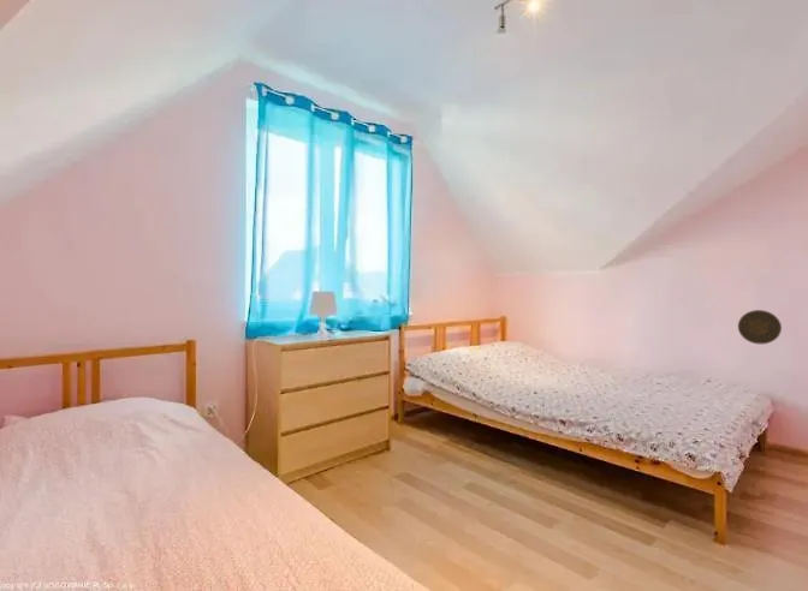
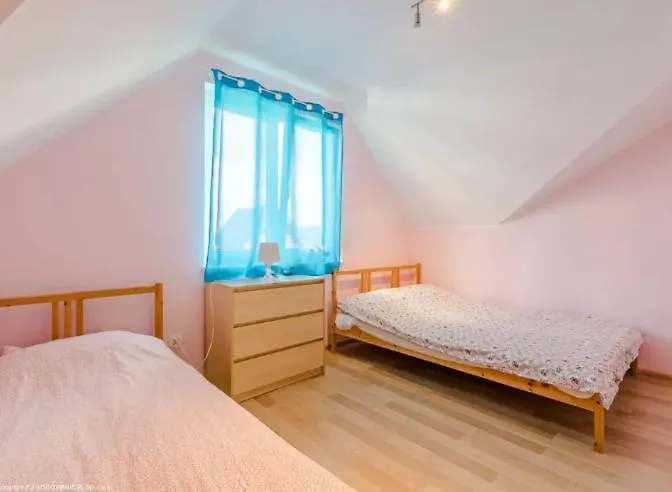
- decorative plate [737,309,783,345]
